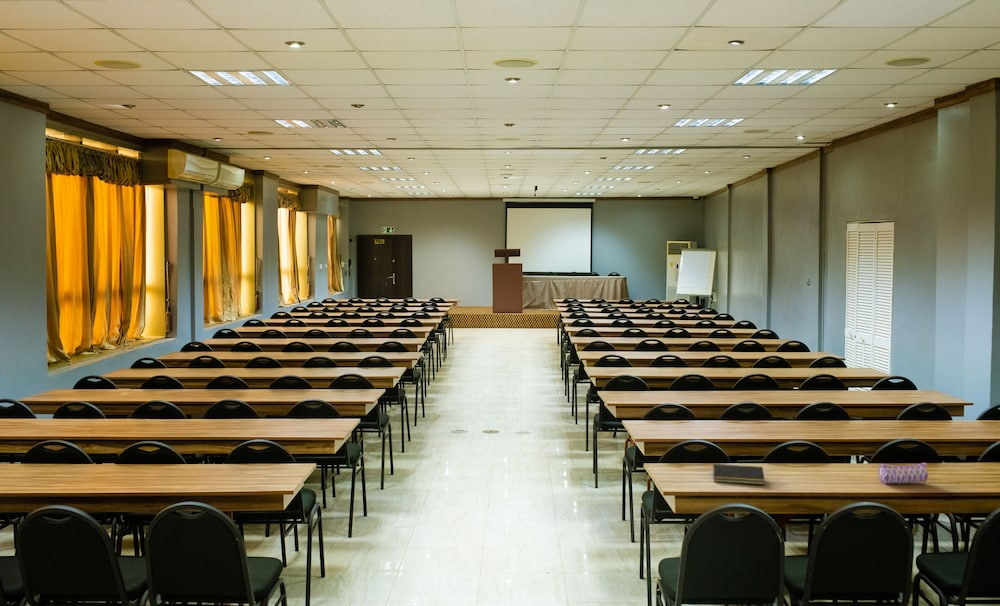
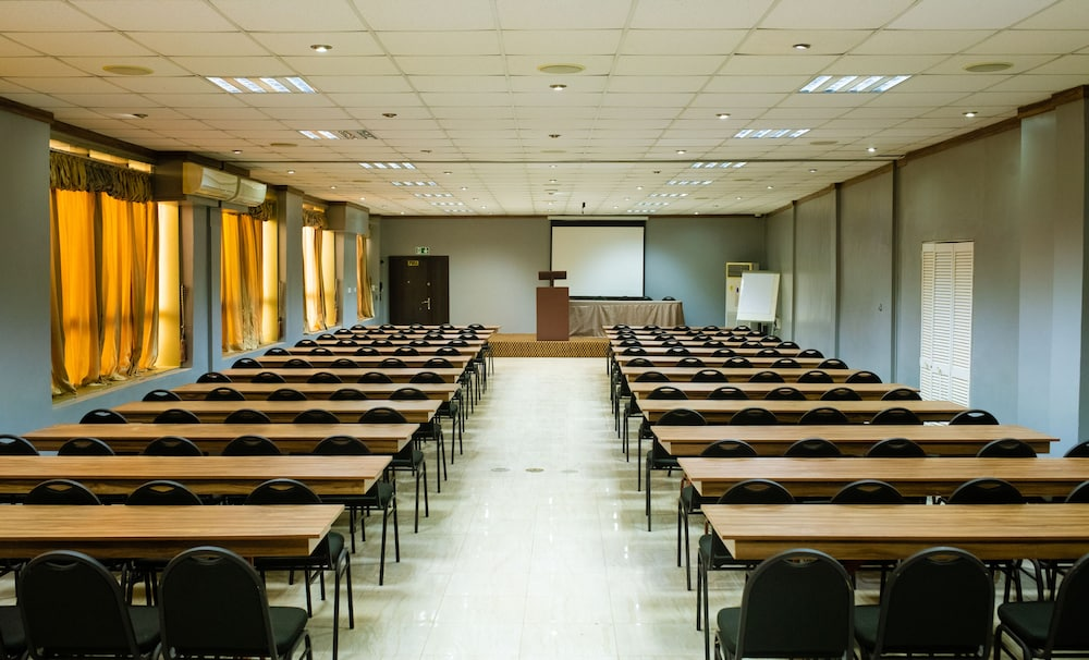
- notepad [711,463,766,486]
- pencil case [877,462,929,485]
